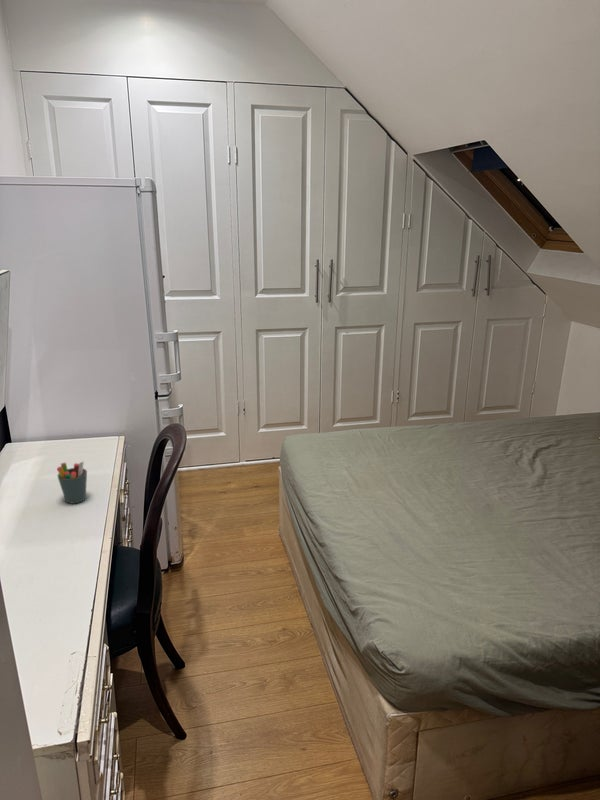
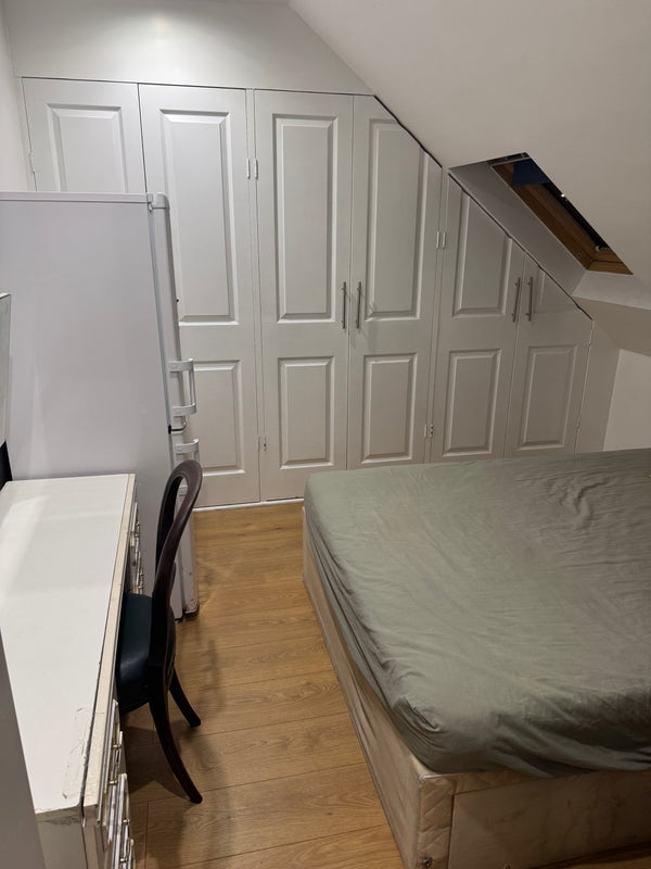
- pen holder [56,460,88,505]
